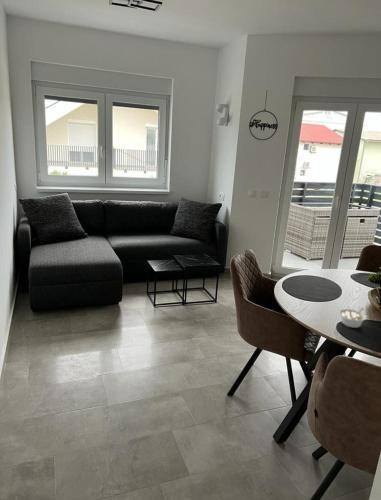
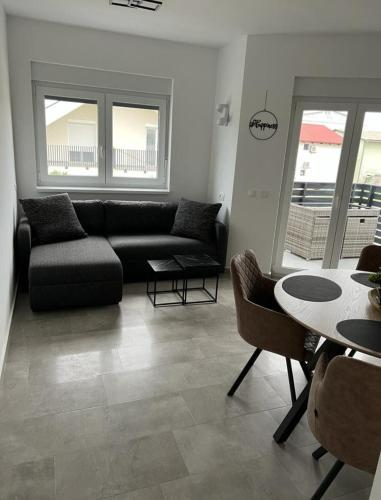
- legume [338,307,367,329]
